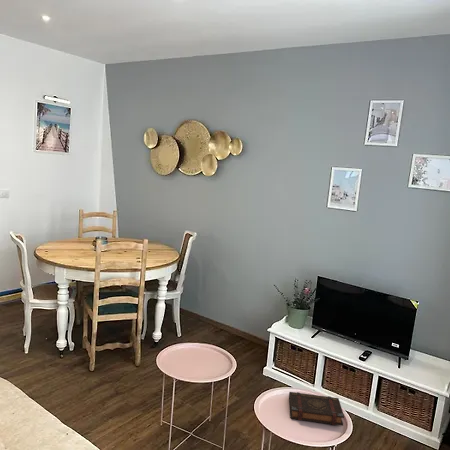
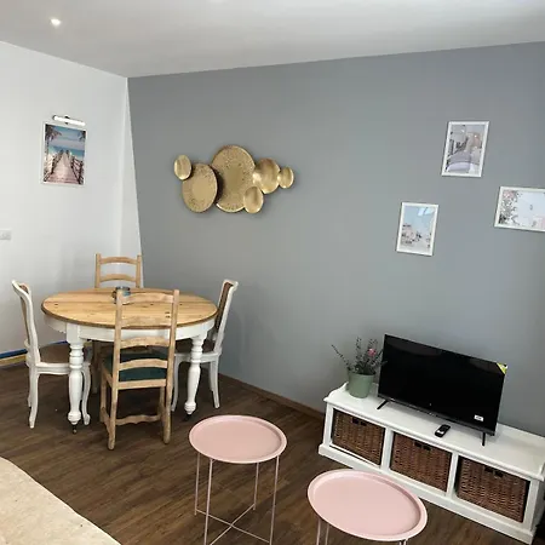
- book [288,391,345,426]
